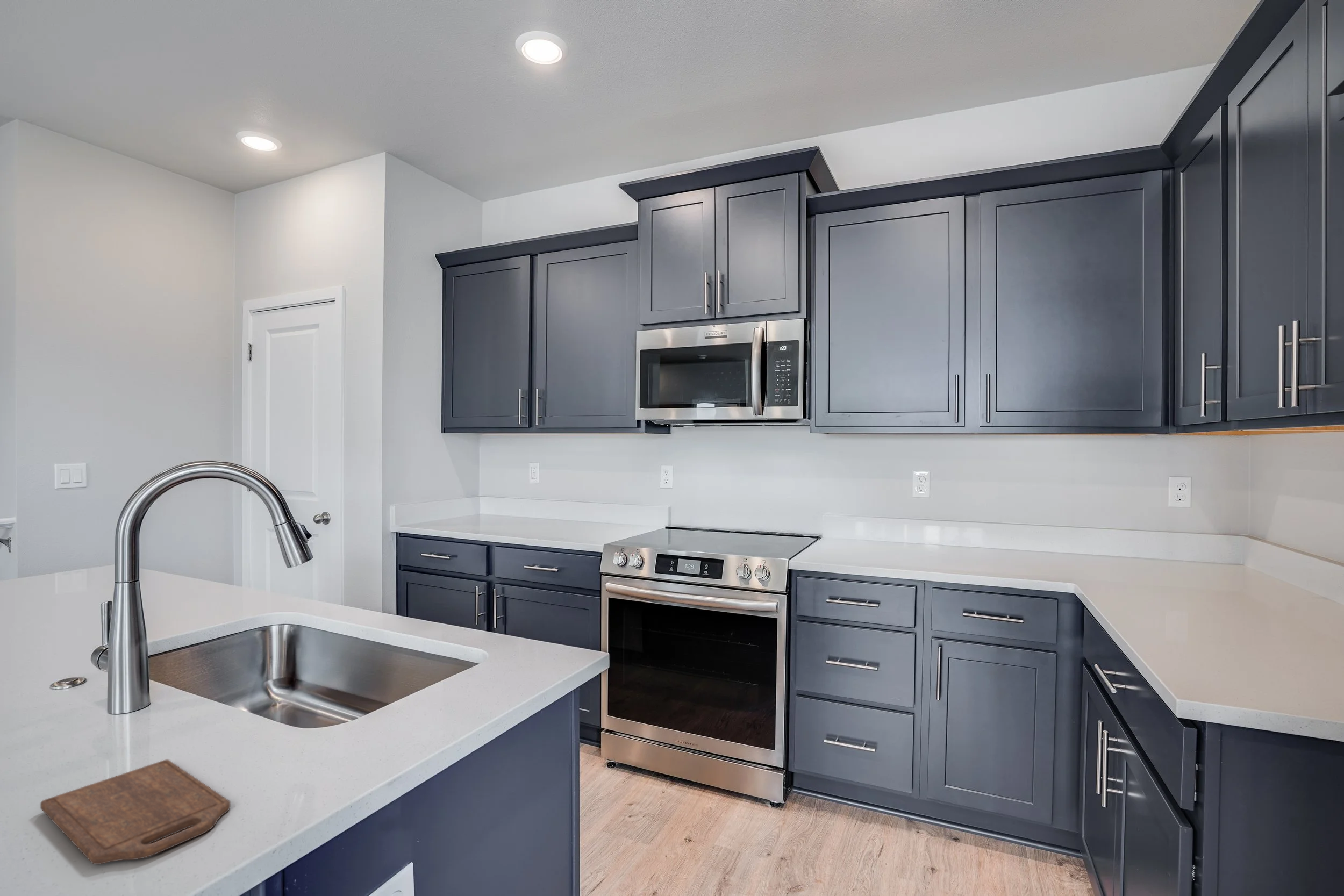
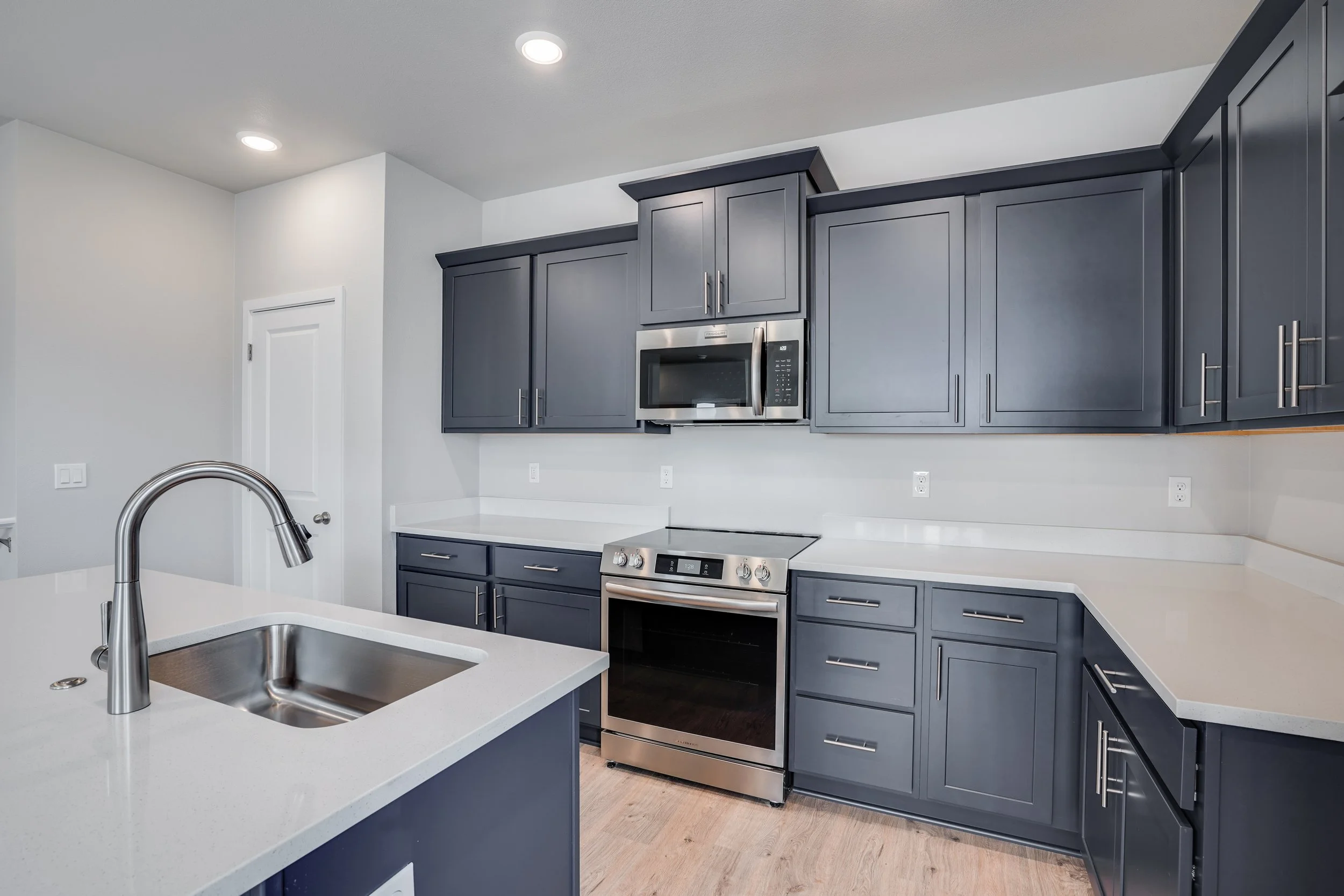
- cutting board [40,759,231,865]
